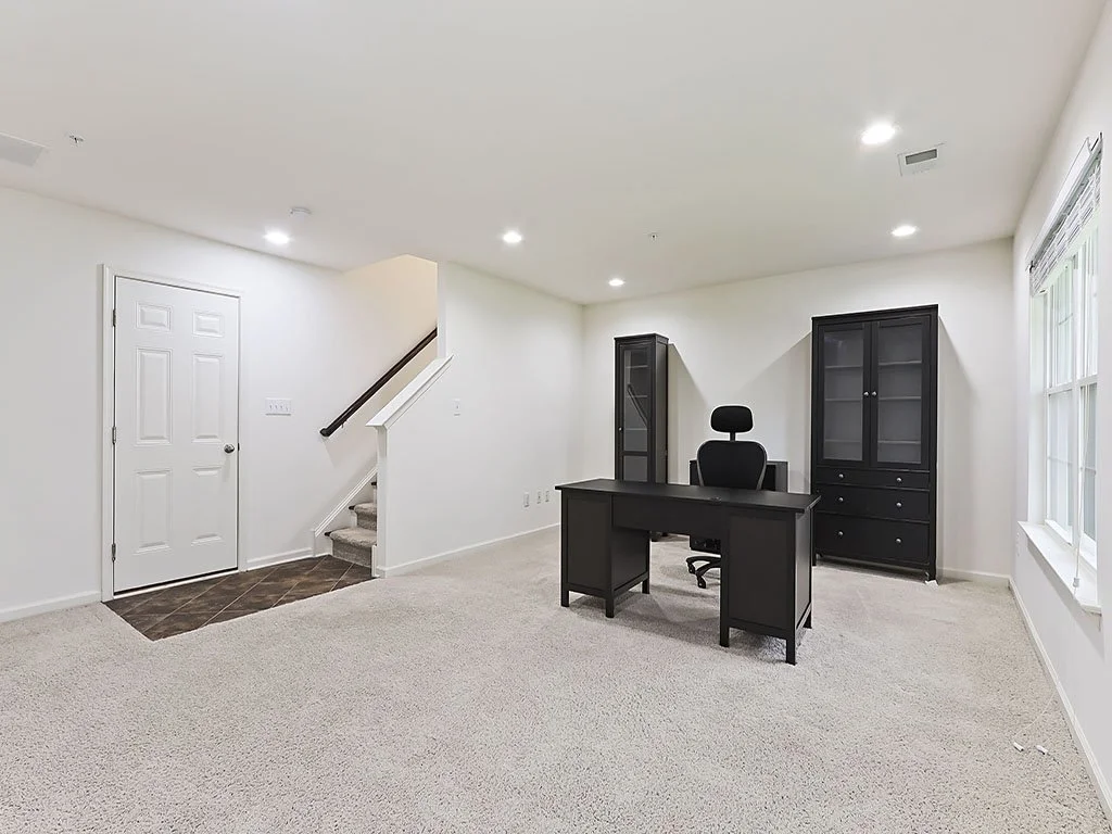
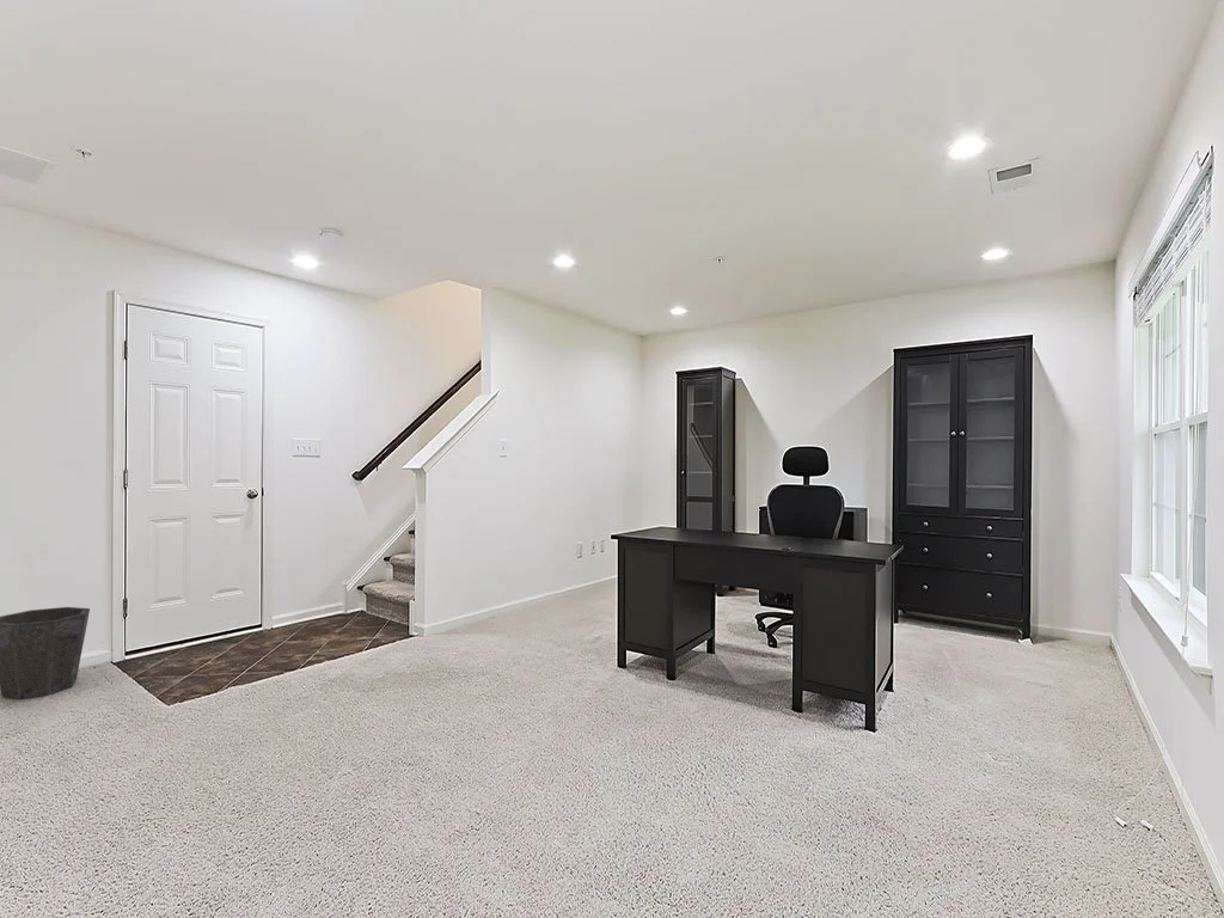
+ waste bin [0,606,91,700]
